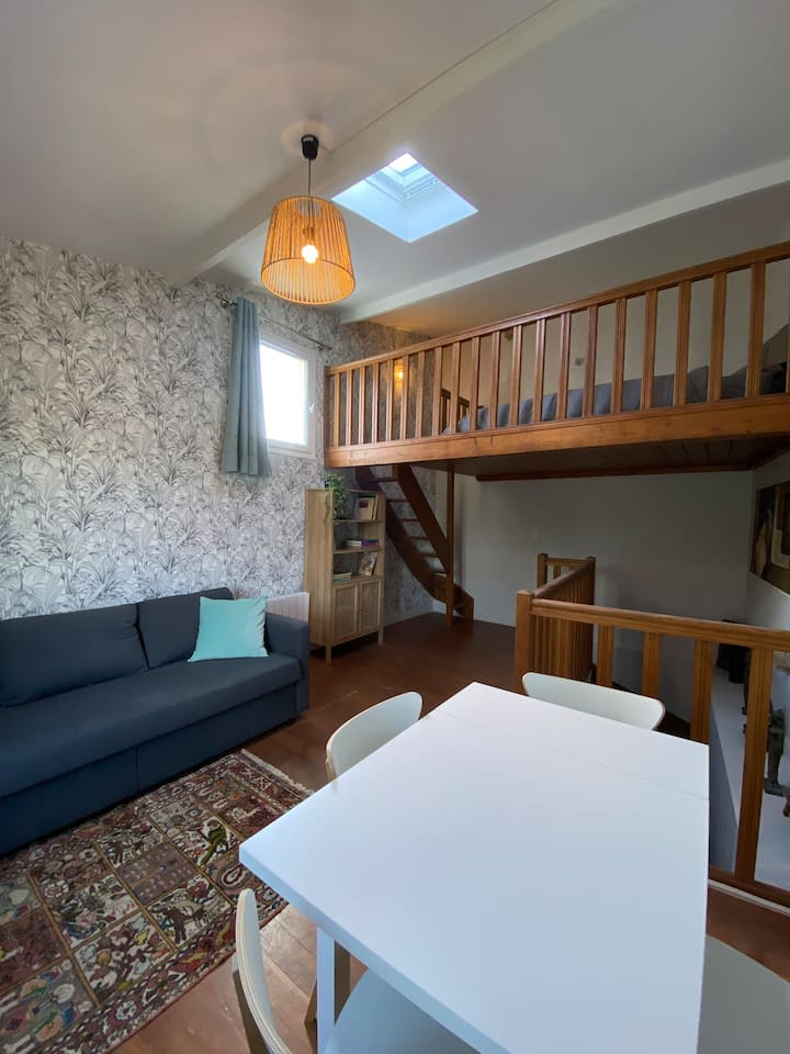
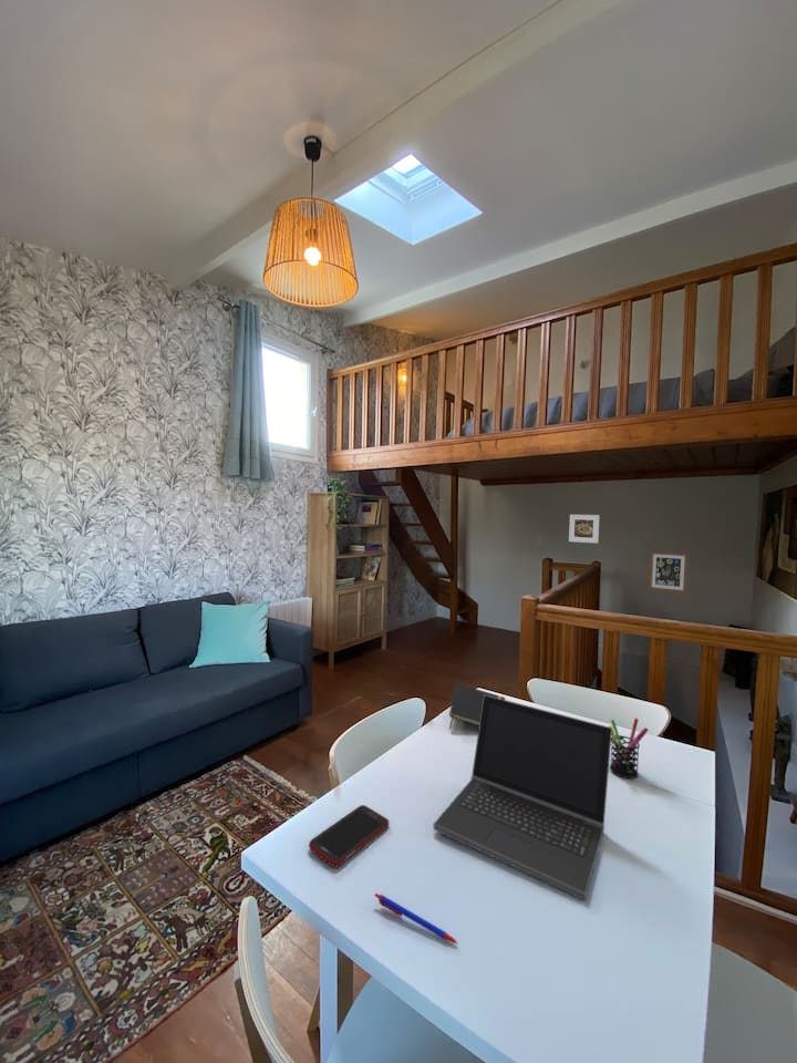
+ pen [374,892,459,945]
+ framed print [568,514,601,545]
+ wall art [648,550,689,594]
+ cell phone [308,804,390,868]
+ laptop computer [433,694,612,901]
+ notepad [448,682,506,730]
+ pen holder [608,718,650,780]
